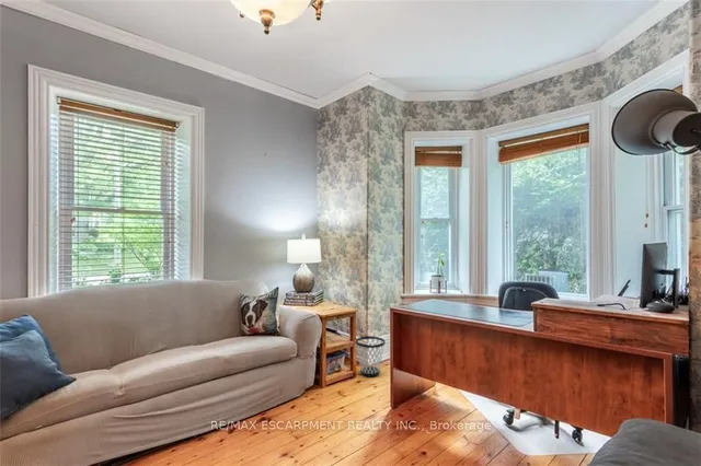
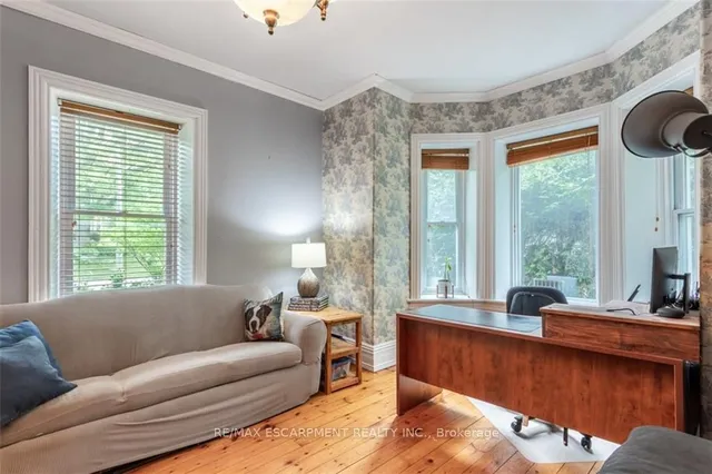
- wastebasket [355,335,387,378]
